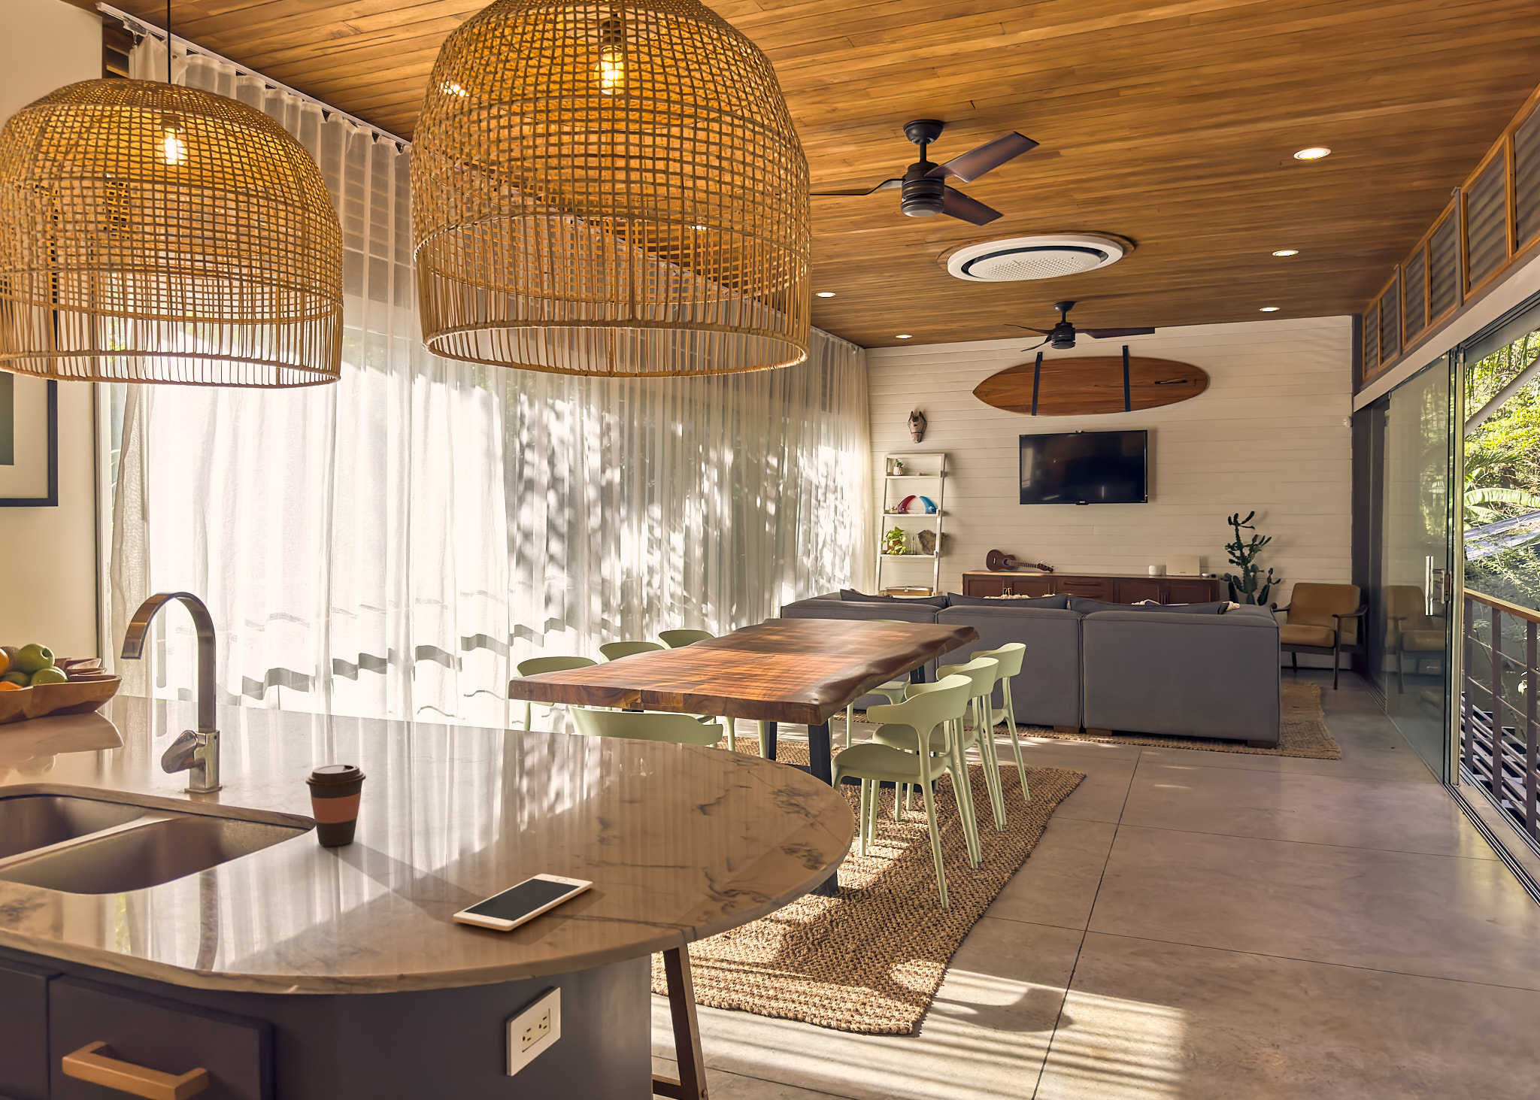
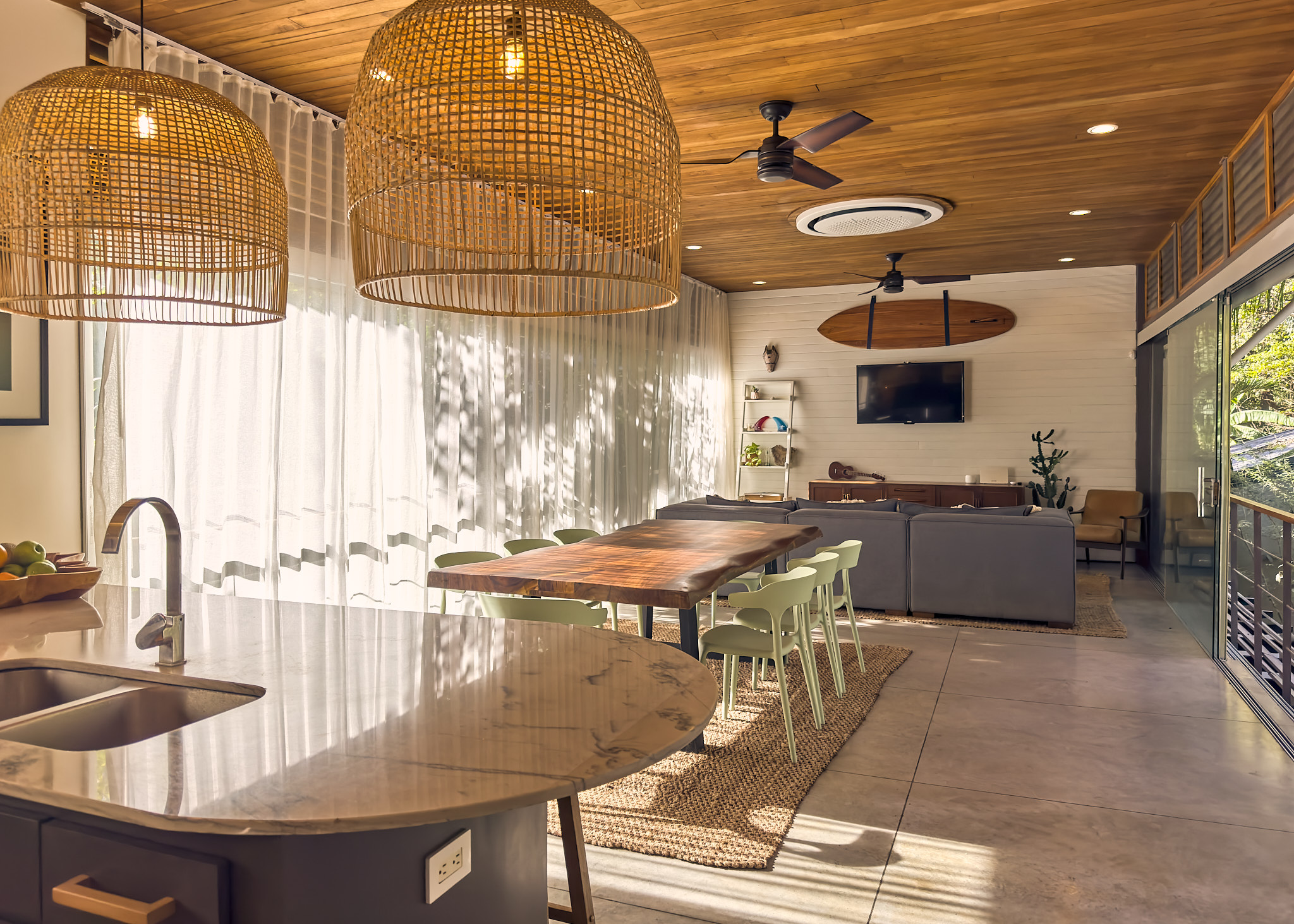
- cell phone [452,873,594,932]
- coffee cup [305,763,367,846]
